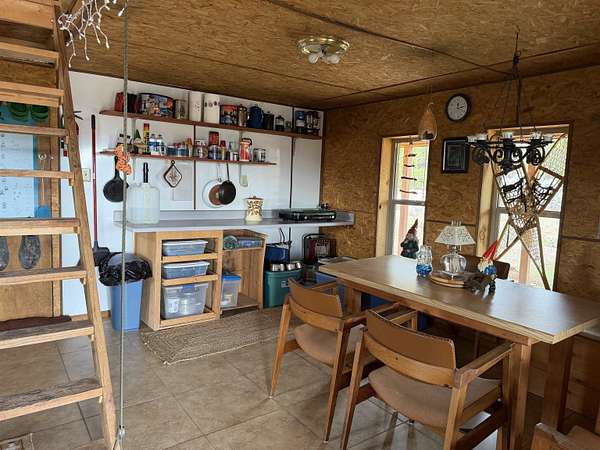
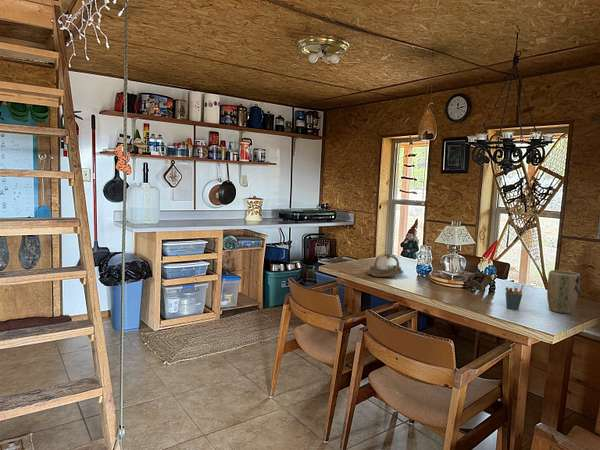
+ decorative basket [365,252,405,278]
+ pen holder [504,284,525,311]
+ plant pot [546,269,581,315]
